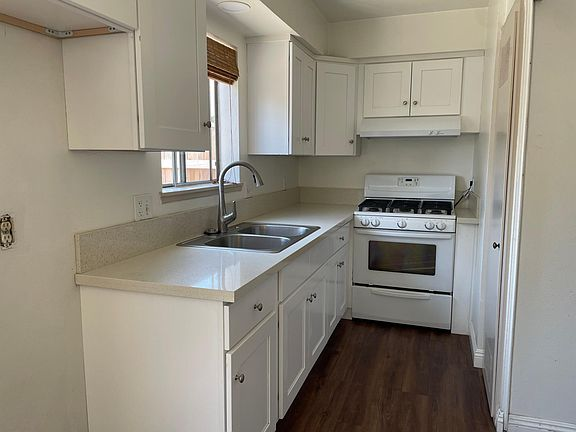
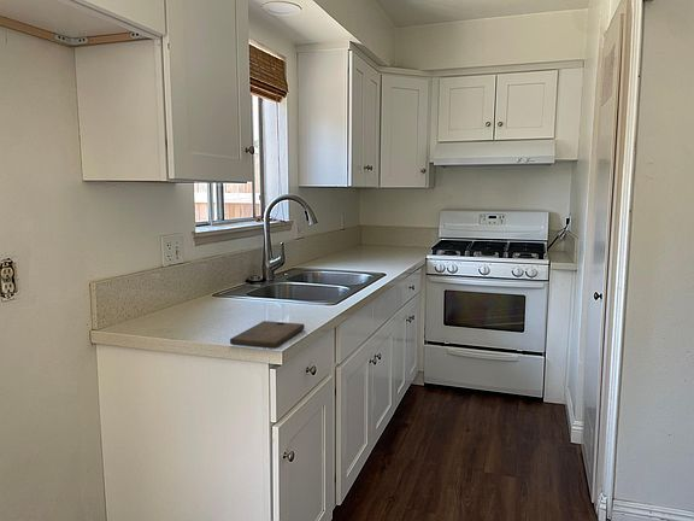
+ cutting board [229,320,305,350]
